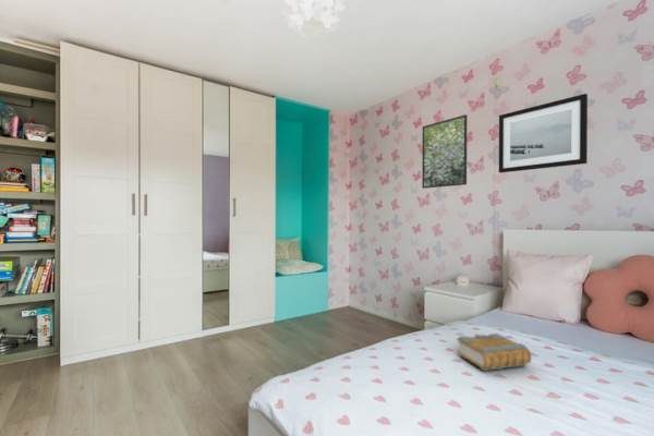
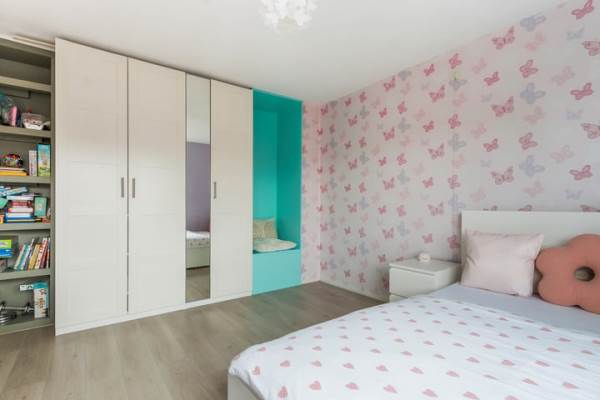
- book [456,332,533,372]
- wall art [498,93,589,174]
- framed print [421,113,468,190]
